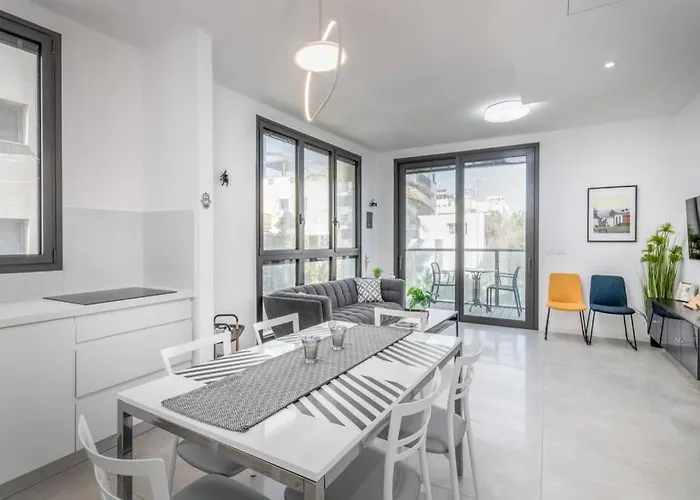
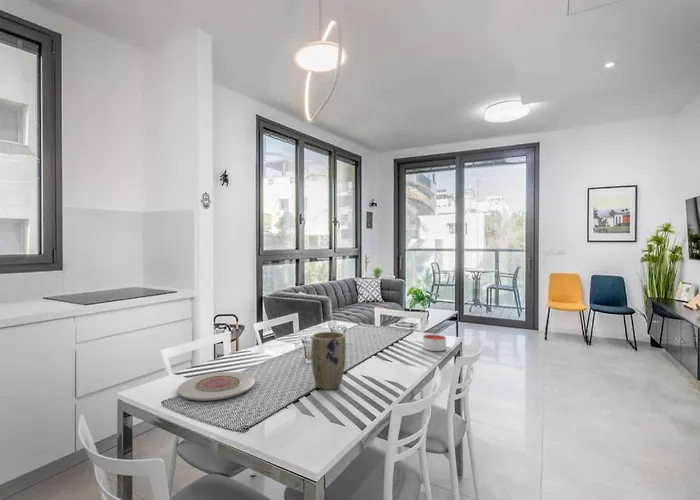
+ candle [422,333,447,352]
+ plate [177,371,256,402]
+ plant pot [310,331,346,391]
